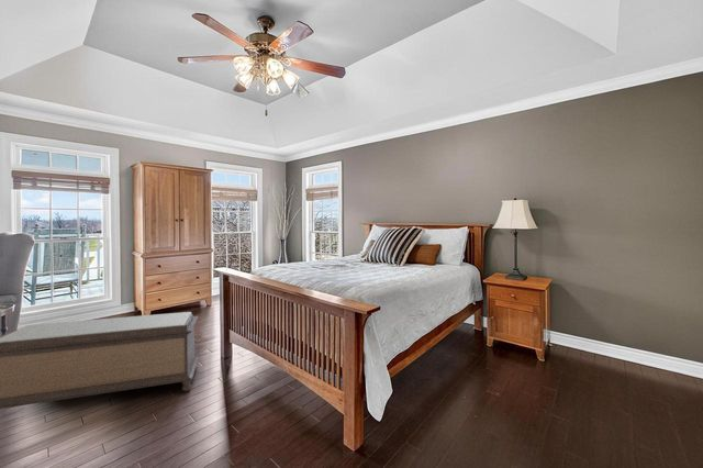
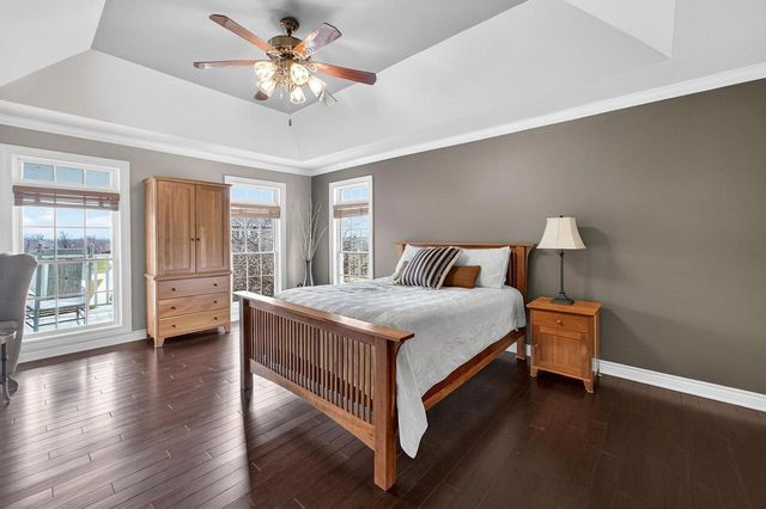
- bench [0,311,200,410]
